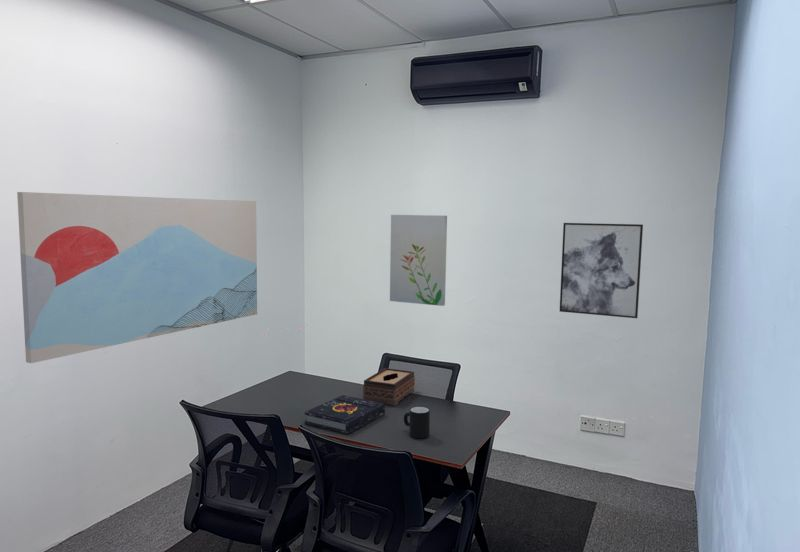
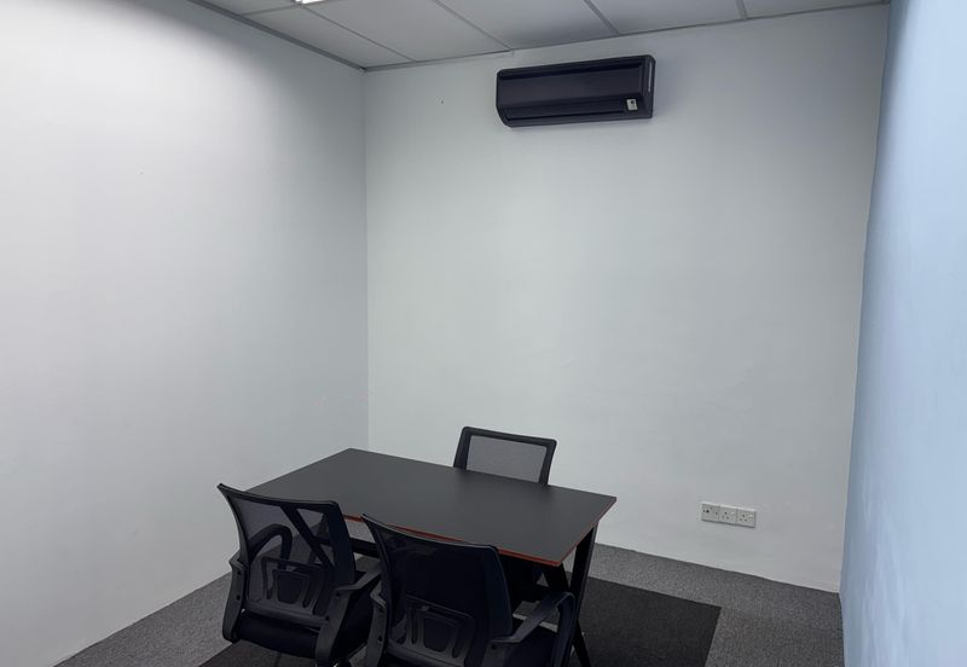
- wall art [16,191,258,364]
- mug [403,405,431,439]
- book [304,394,386,435]
- wall art [389,214,448,307]
- tissue box [362,367,416,407]
- wall art [559,222,644,319]
